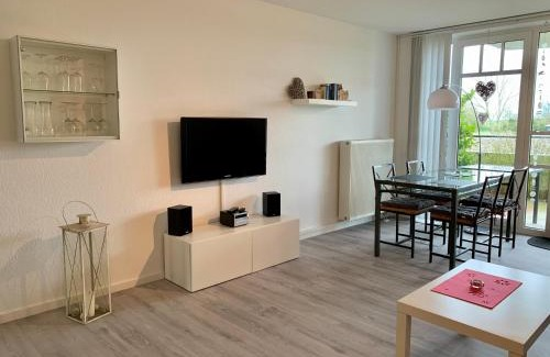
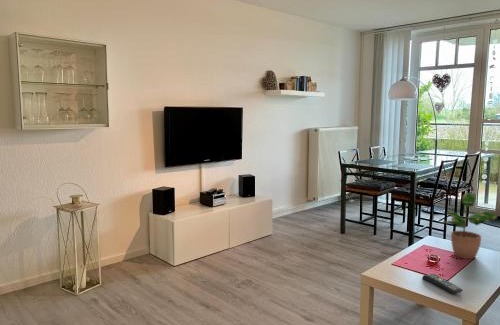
+ remote control [422,273,464,295]
+ potted plant [436,192,499,260]
